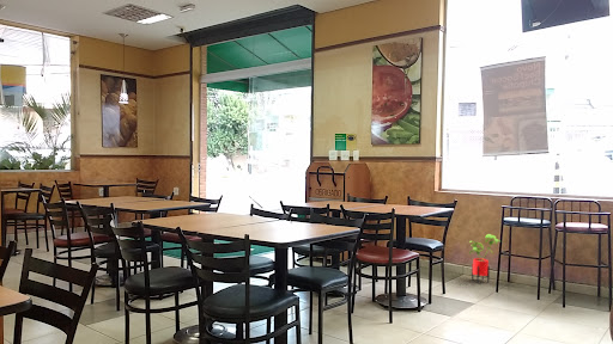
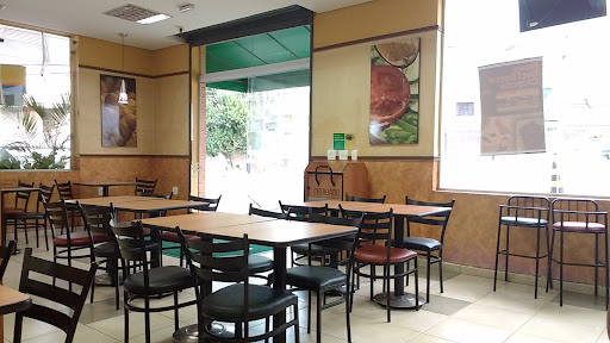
- house plant [468,233,502,284]
